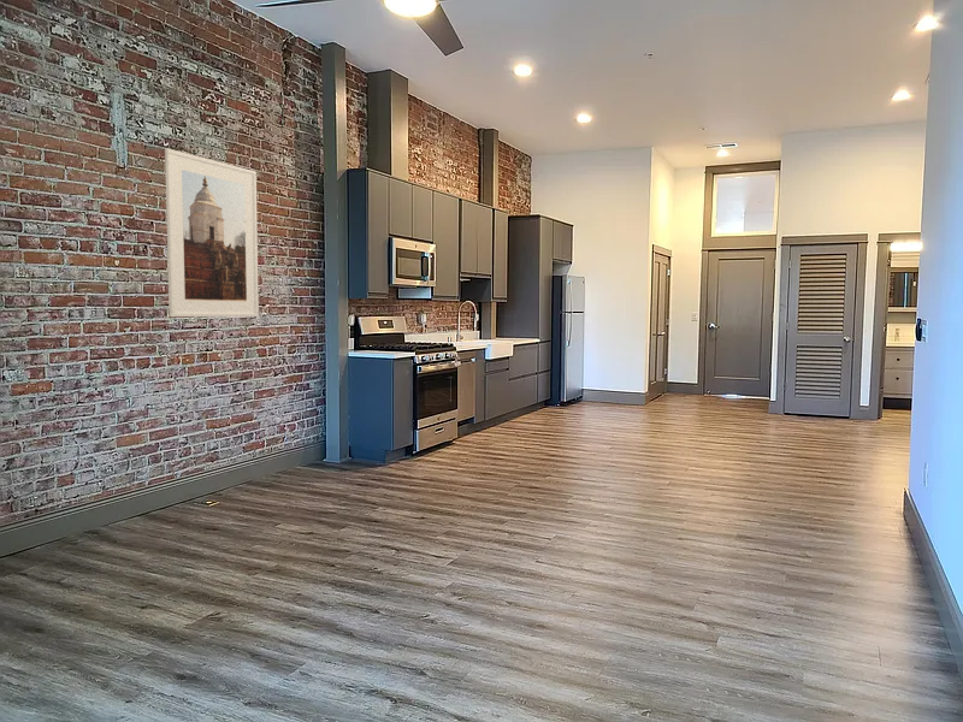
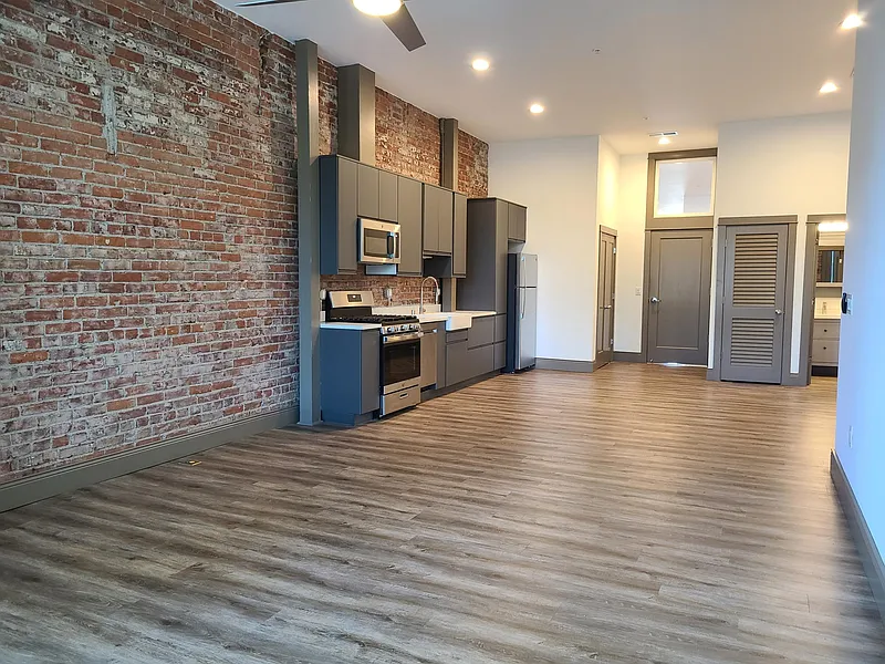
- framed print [164,148,260,318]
